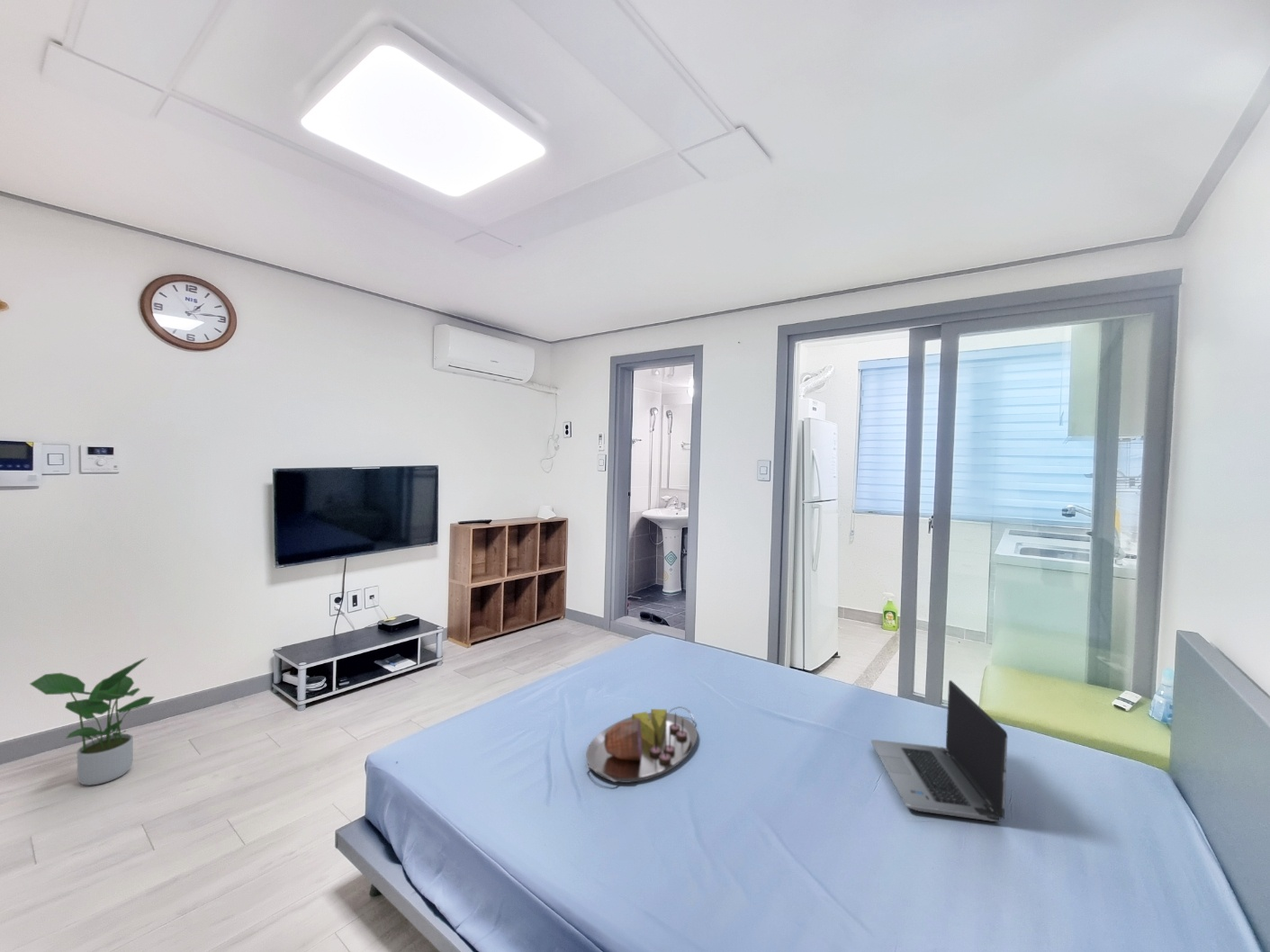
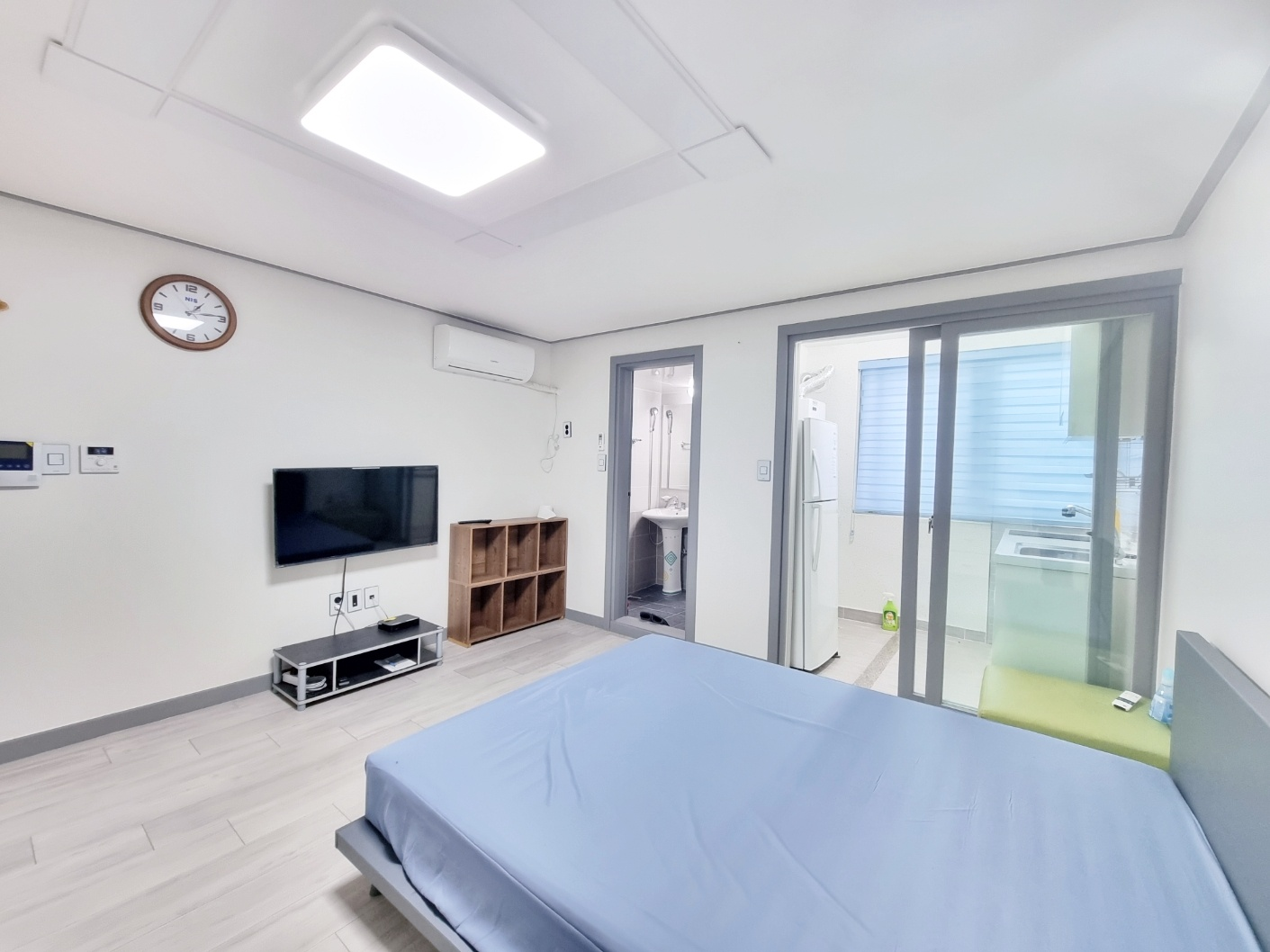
- potted plant [29,657,156,786]
- serving tray [585,705,698,784]
- laptop computer [870,679,1008,822]
